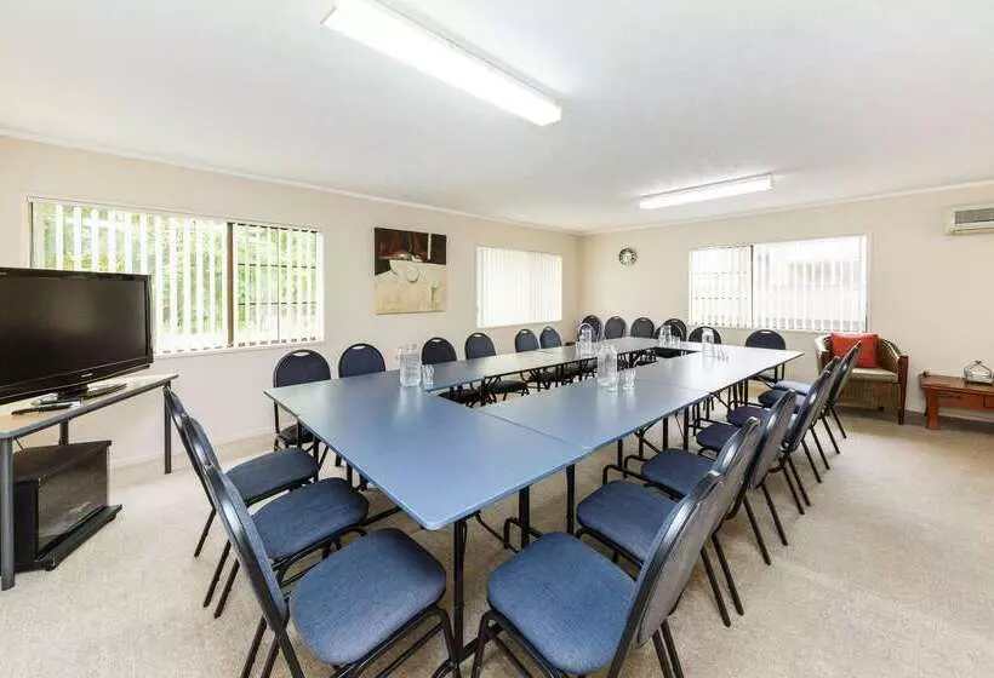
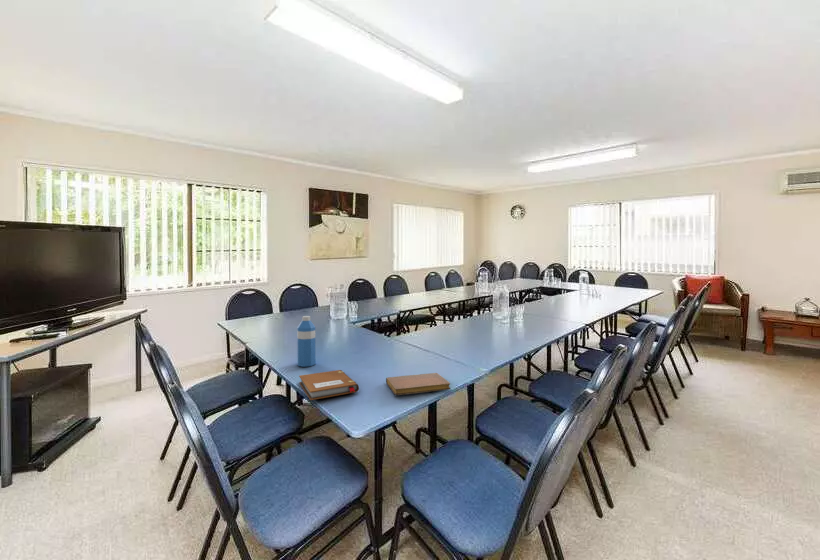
+ notebook [385,372,452,396]
+ notebook [298,369,360,401]
+ water bottle [296,315,316,368]
